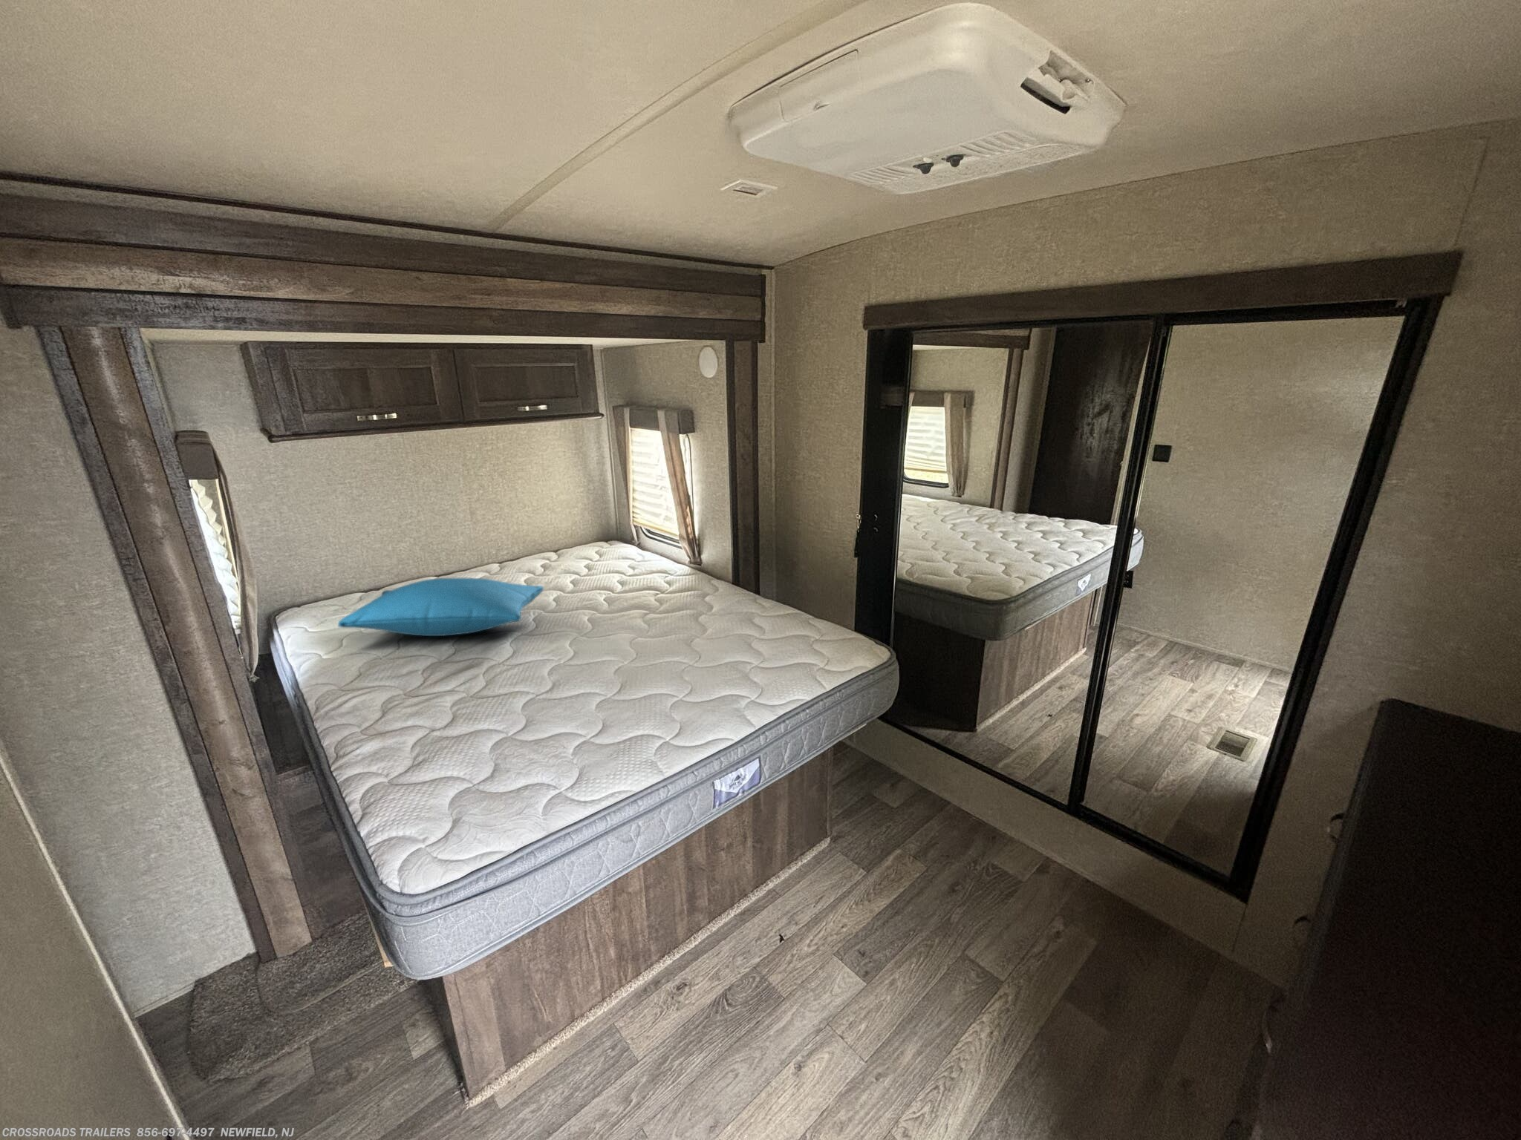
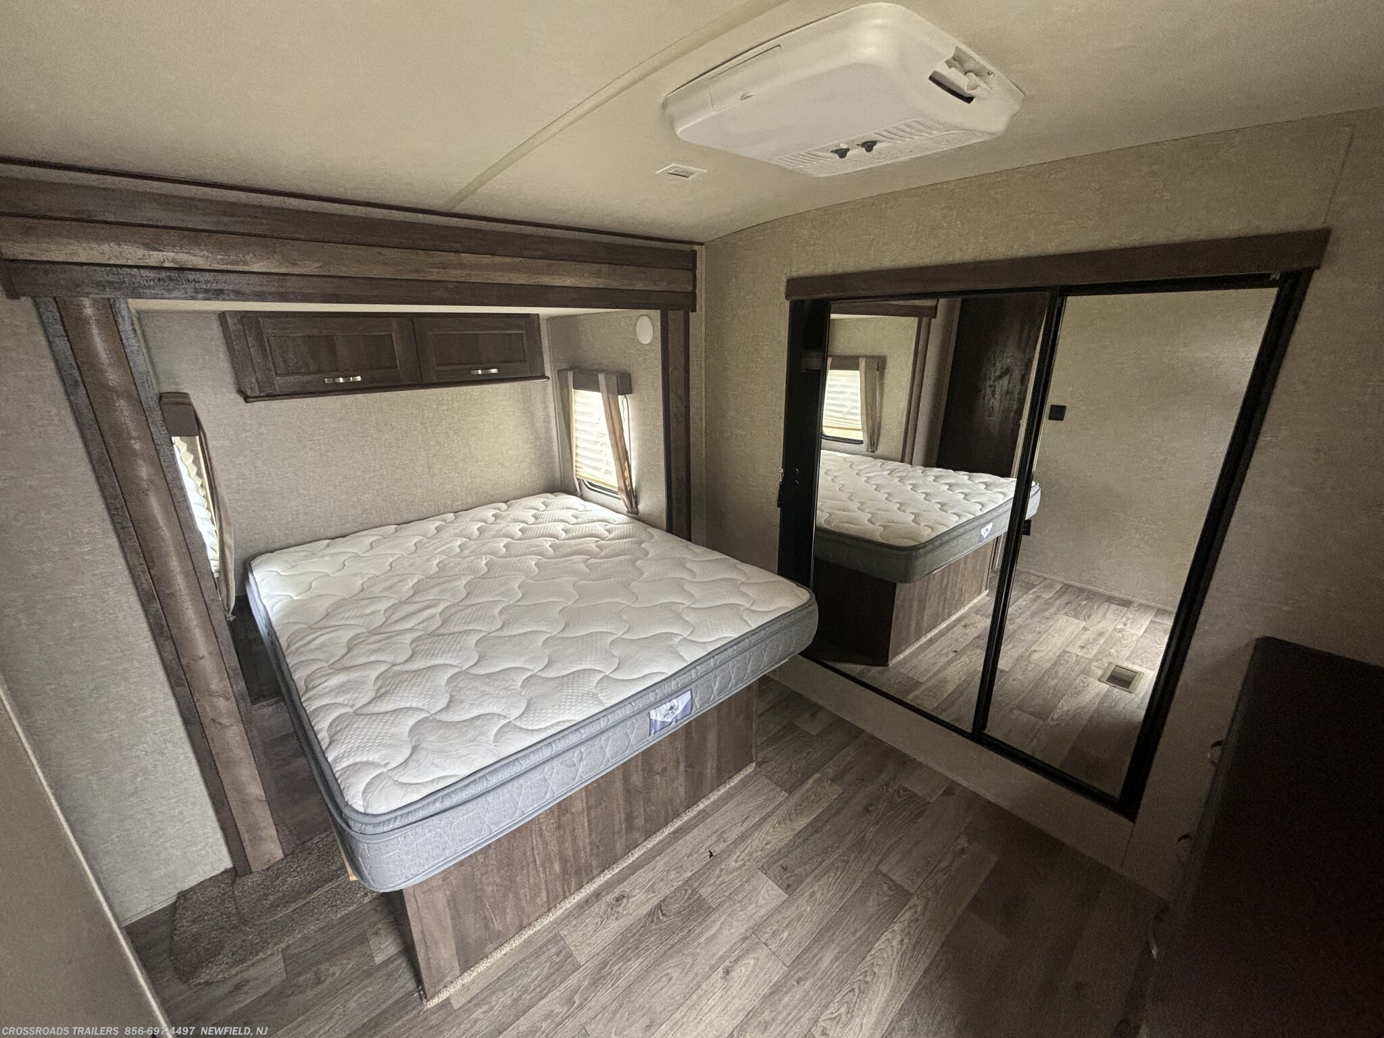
- pillow [338,577,544,637]
